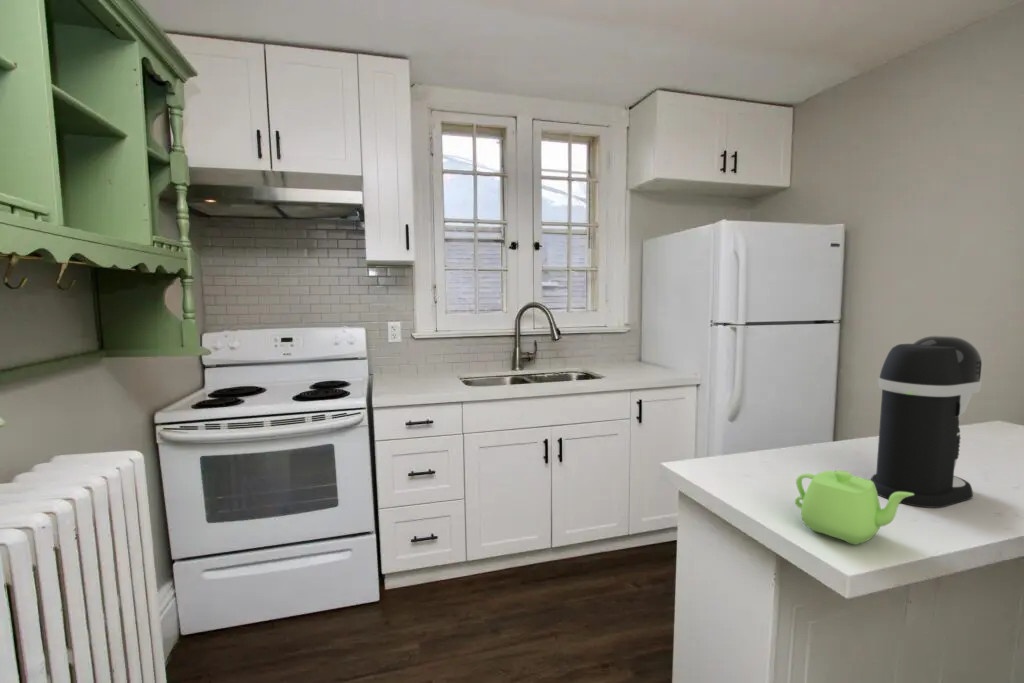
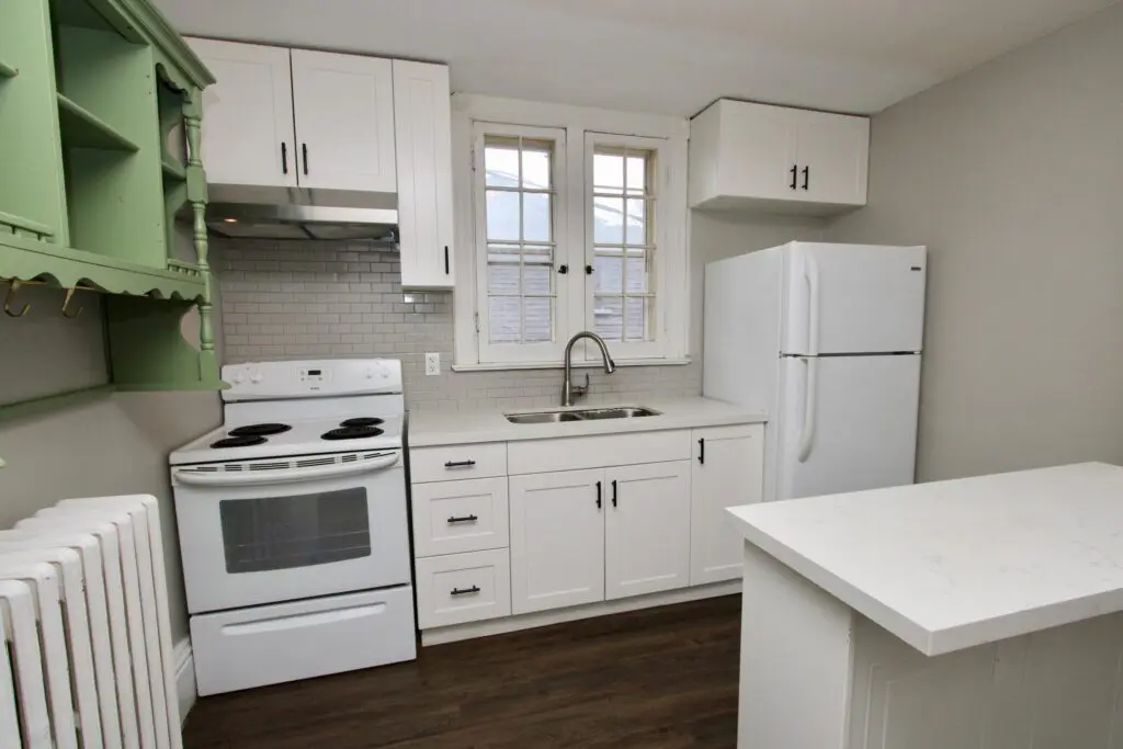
- teapot [794,469,914,546]
- coffee maker [870,334,983,509]
